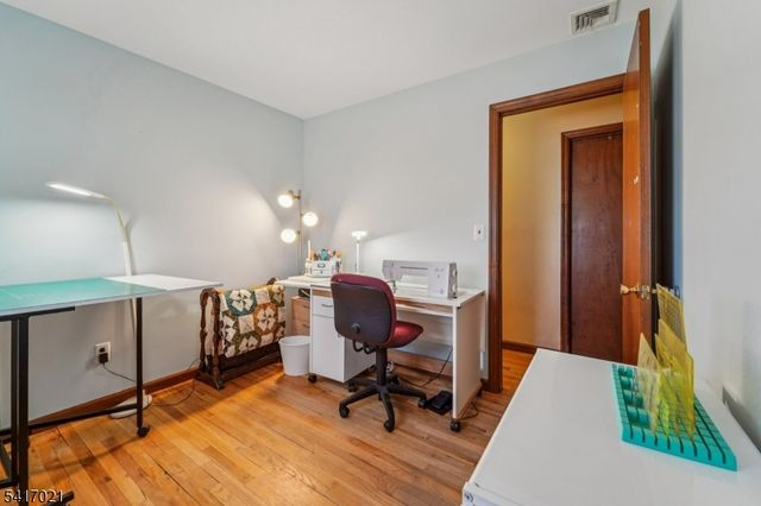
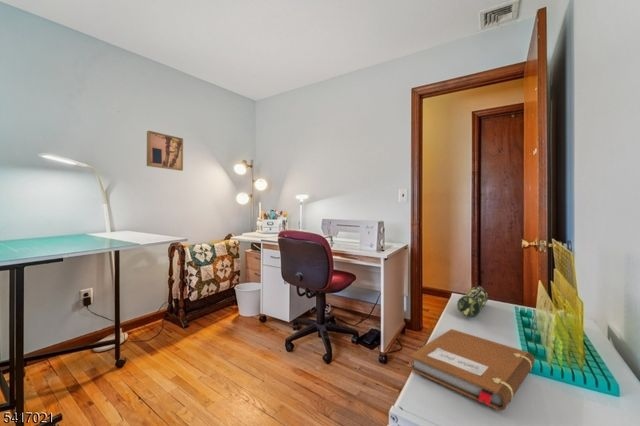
+ wall art [146,130,184,172]
+ pencil case [456,285,489,318]
+ notebook [408,328,536,412]
